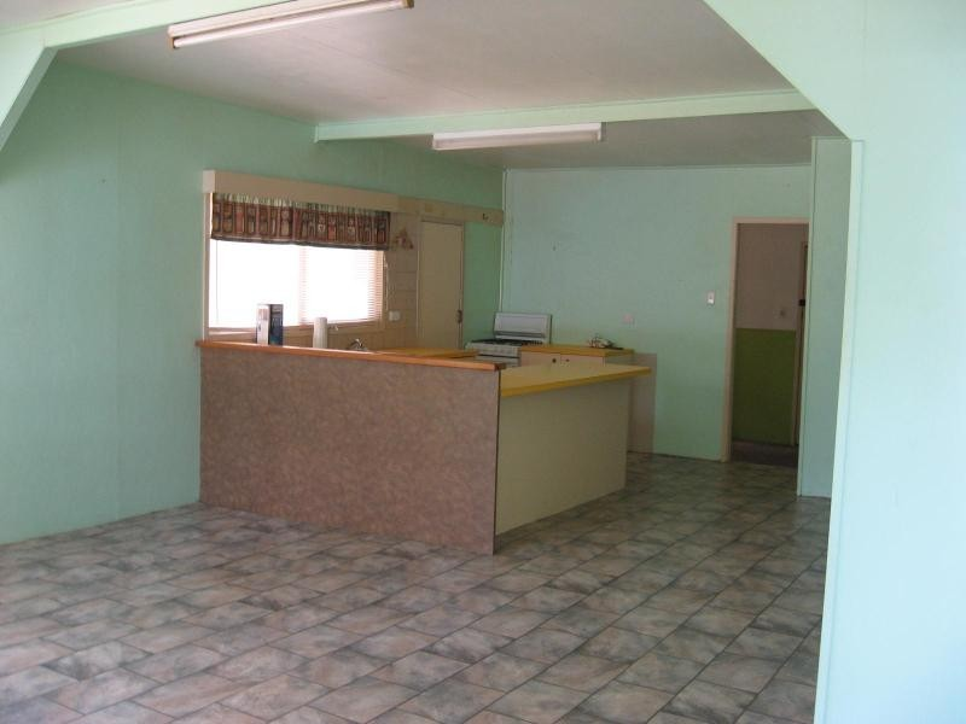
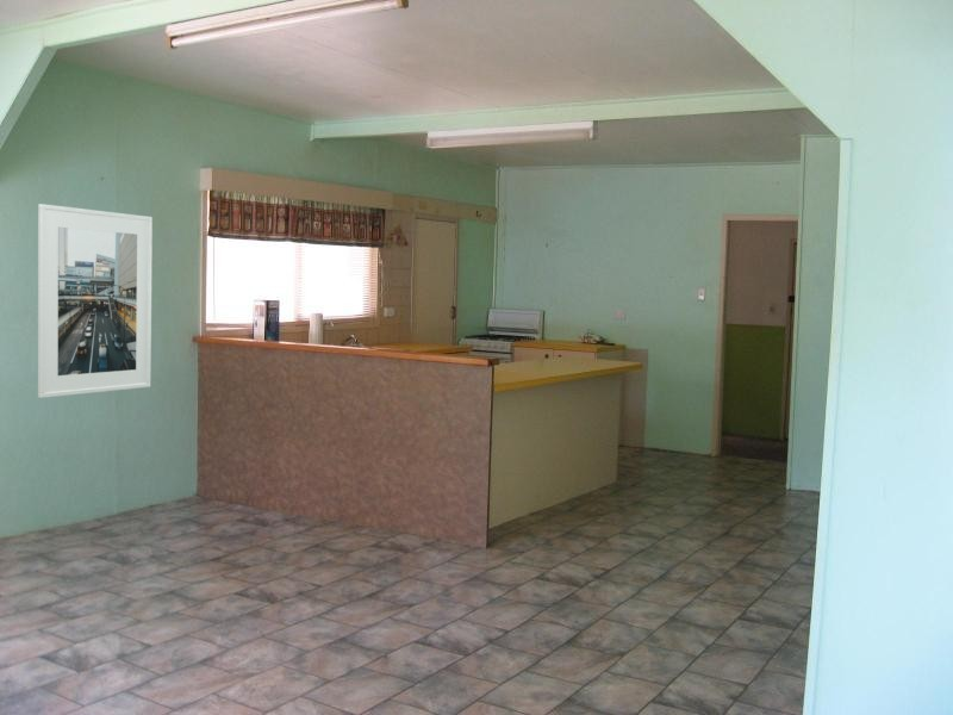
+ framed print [37,203,154,399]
